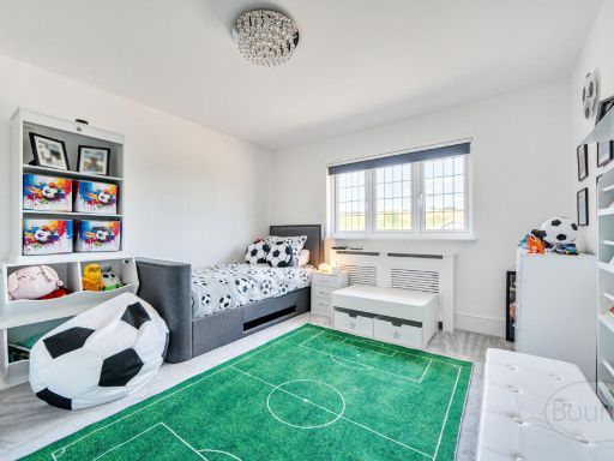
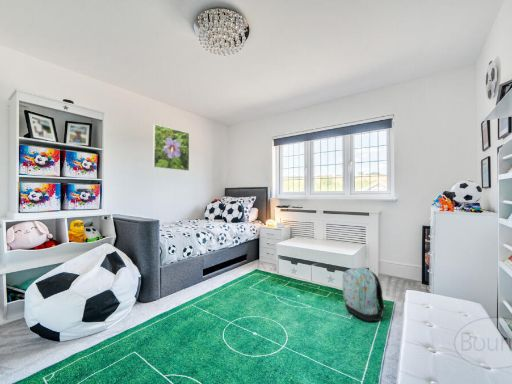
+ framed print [152,123,190,172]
+ backpack [341,266,386,322]
